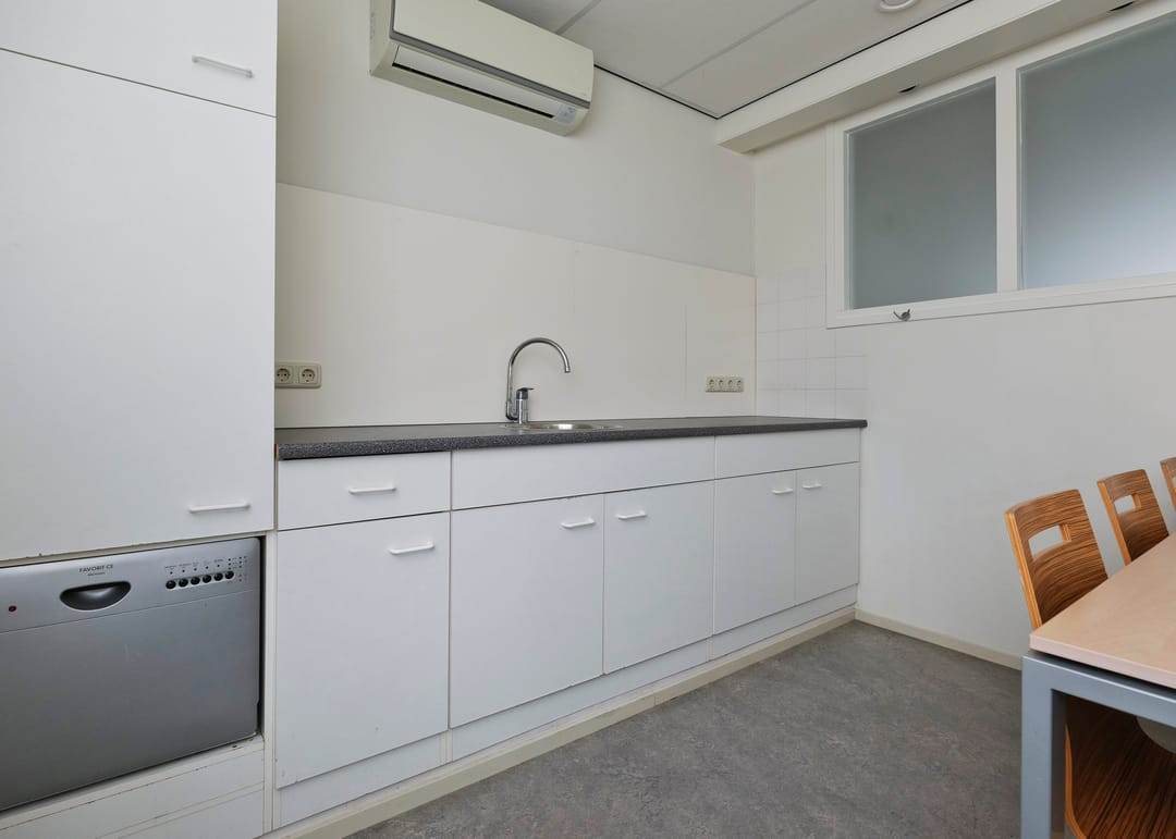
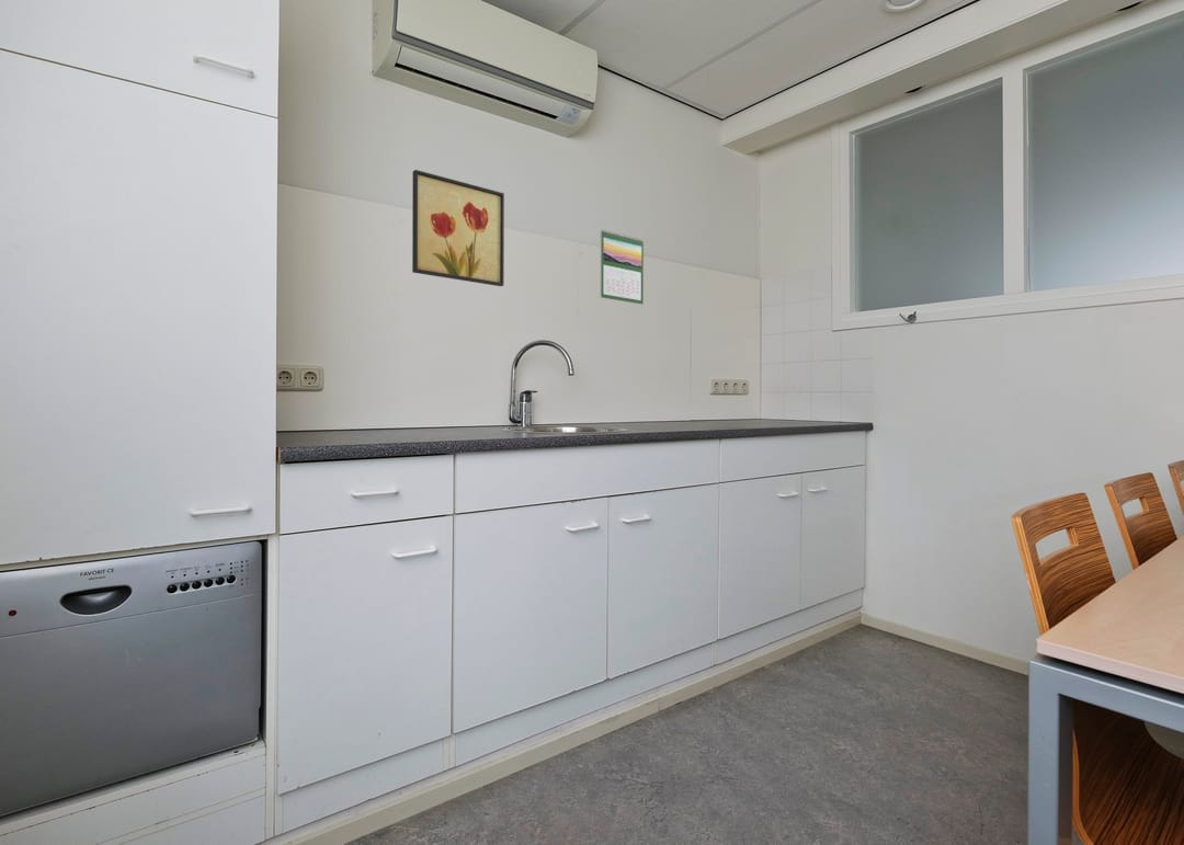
+ calendar [600,229,645,306]
+ wall art [411,169,505,287]
